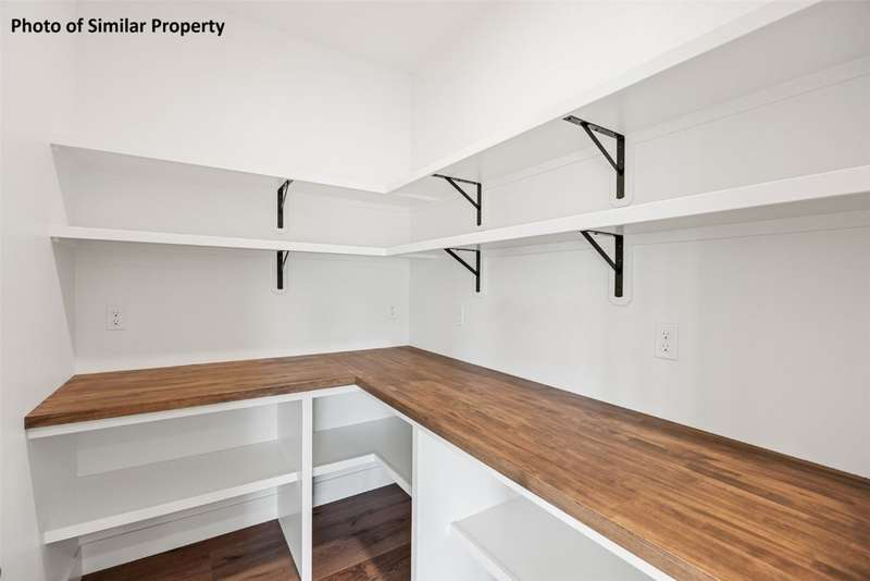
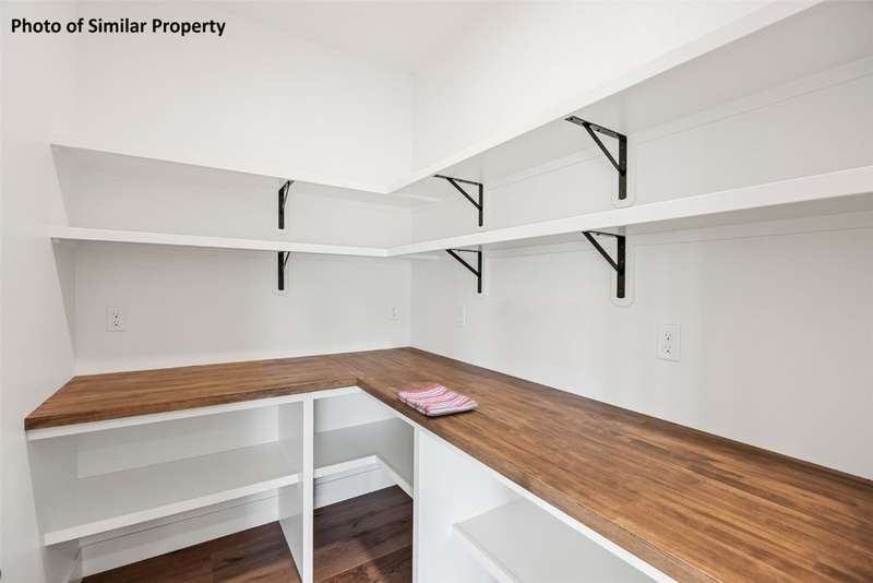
+ dish towel [395,382,479,417]
